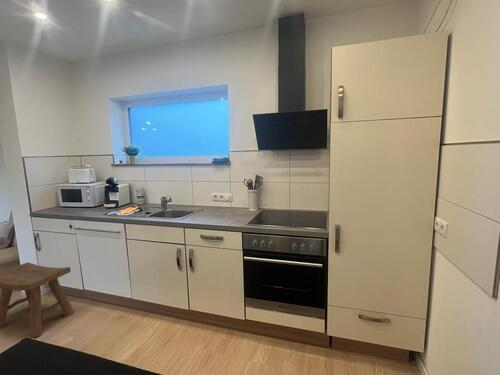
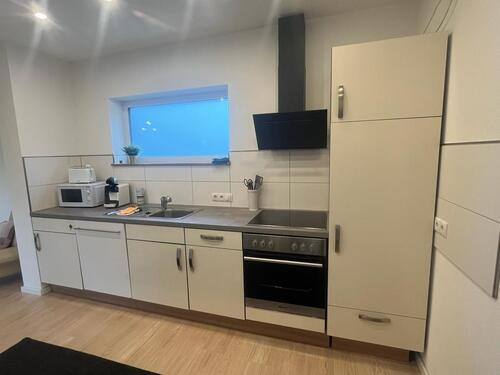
- stool [0,261,75,339]
